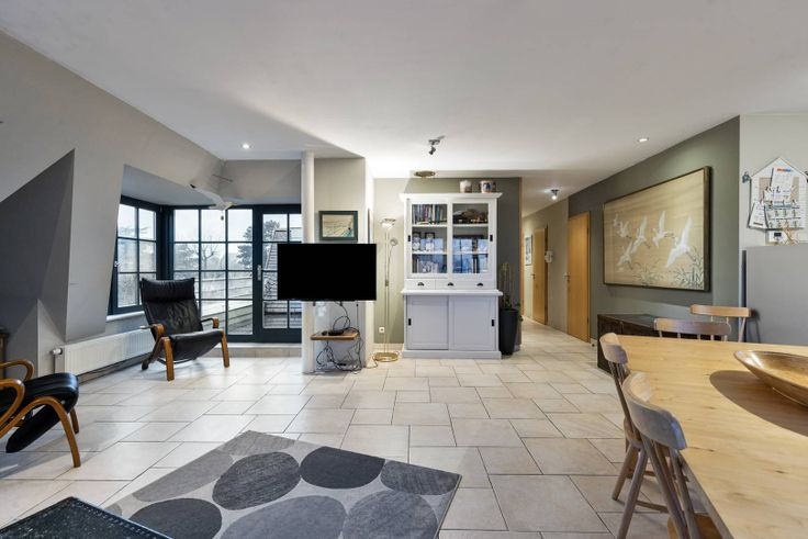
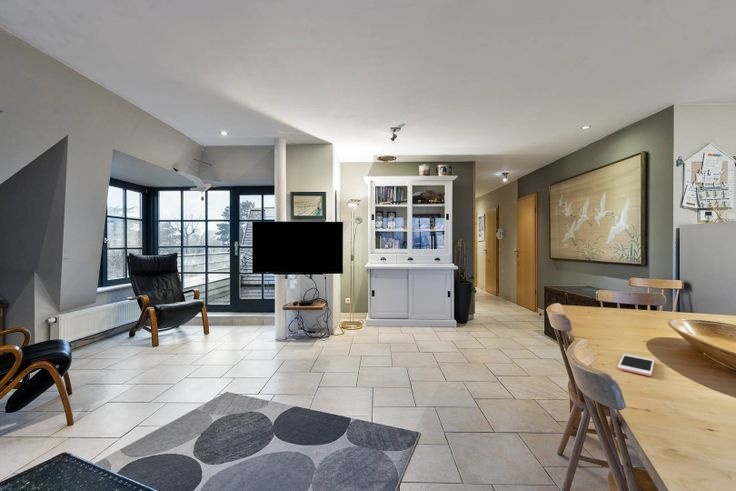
+ cell phone [617,353,655,377]
